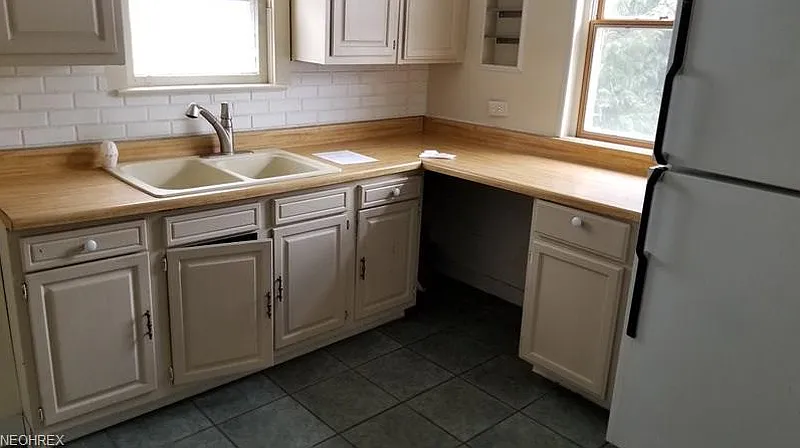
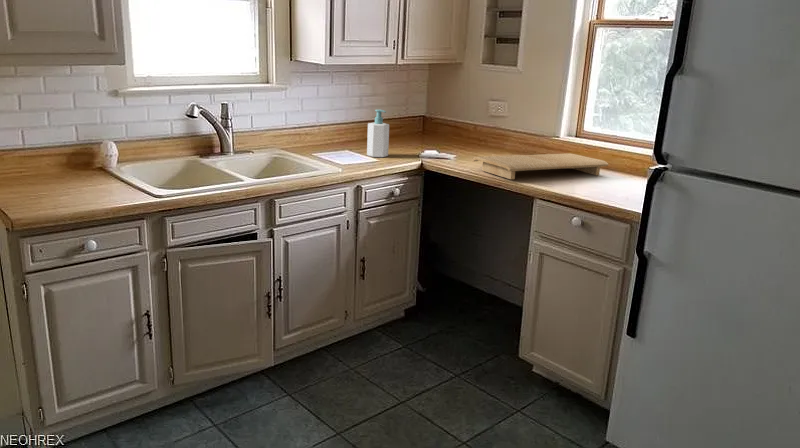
+ cutting board [472,152,609,180]
+ soap bottle [366,109,390,158]
